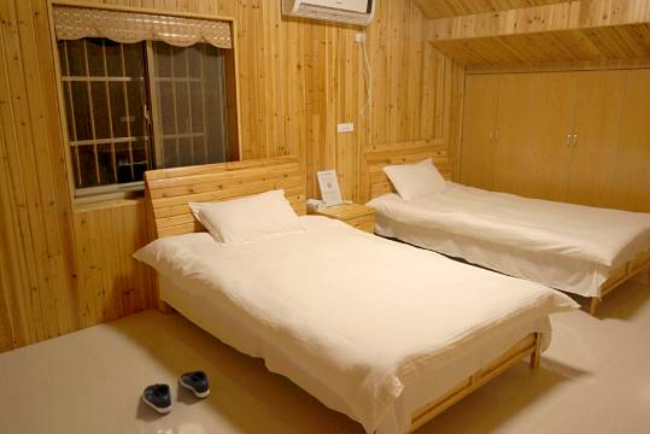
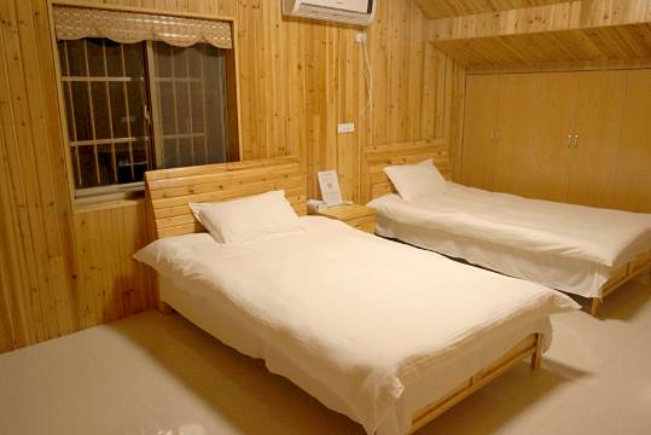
- shoe [142,369,211,414]
